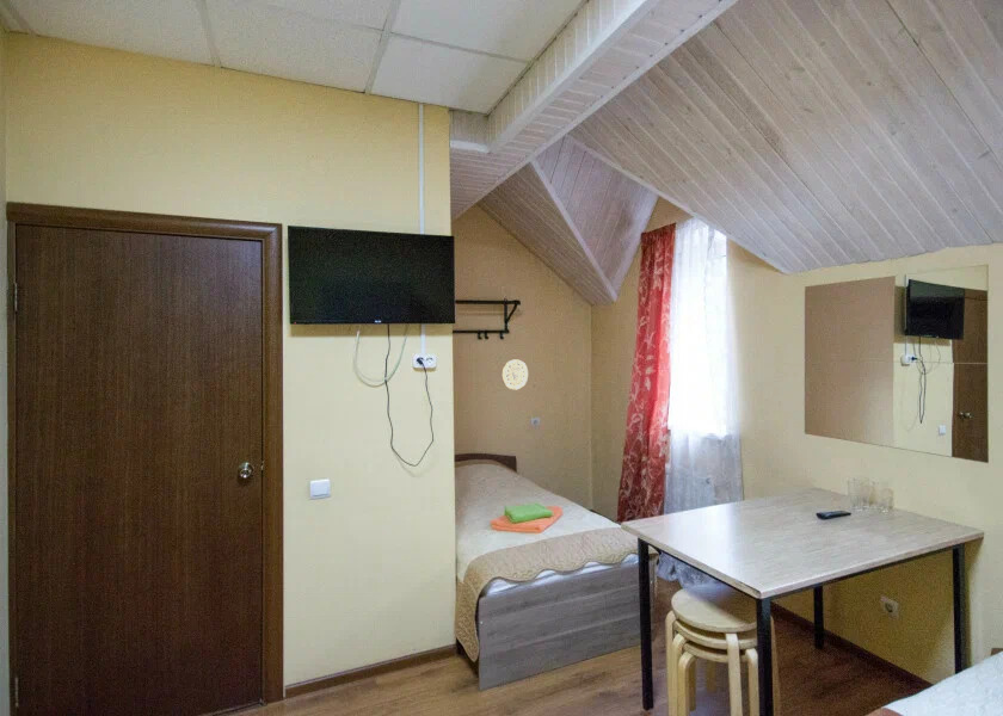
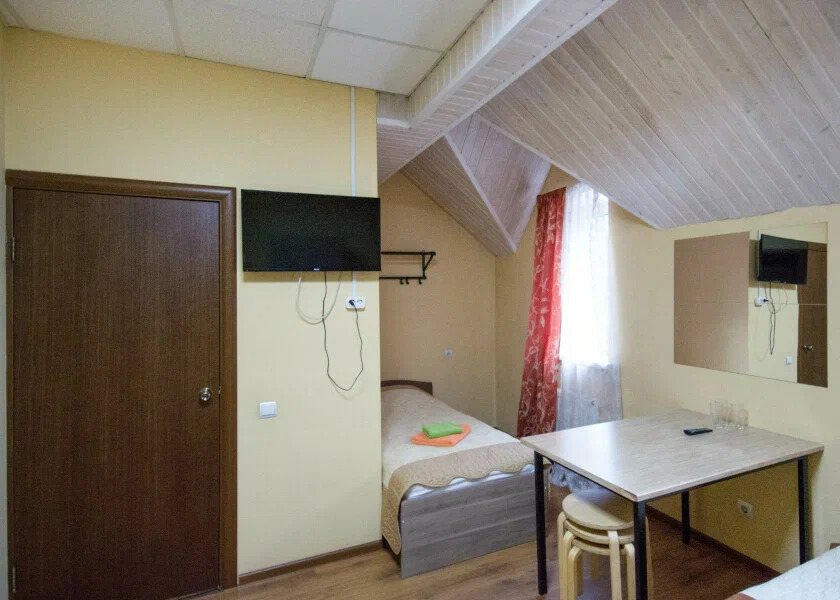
- decorative plate [500,359,529,390]
